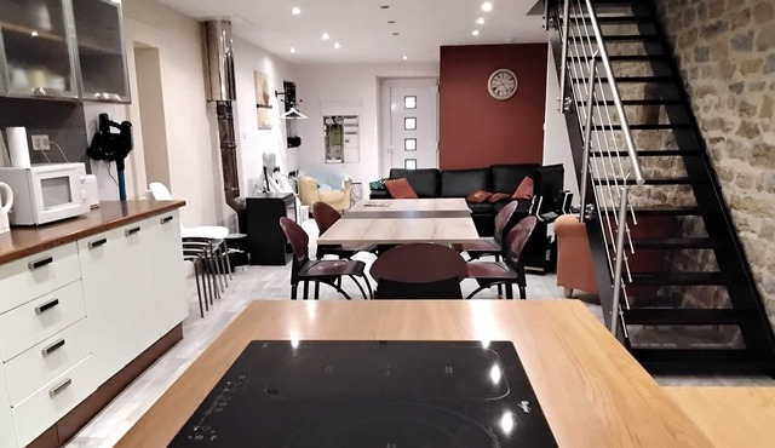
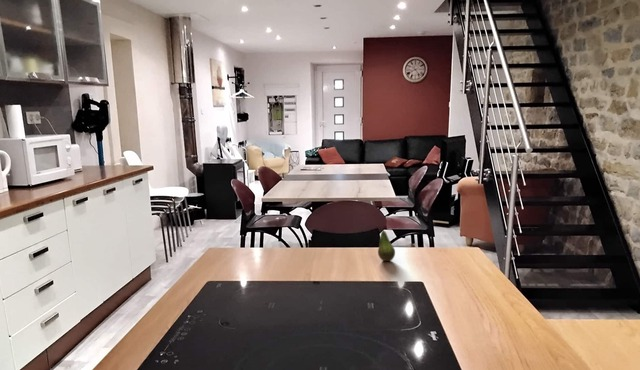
+ fruit [377,224,396,262]
